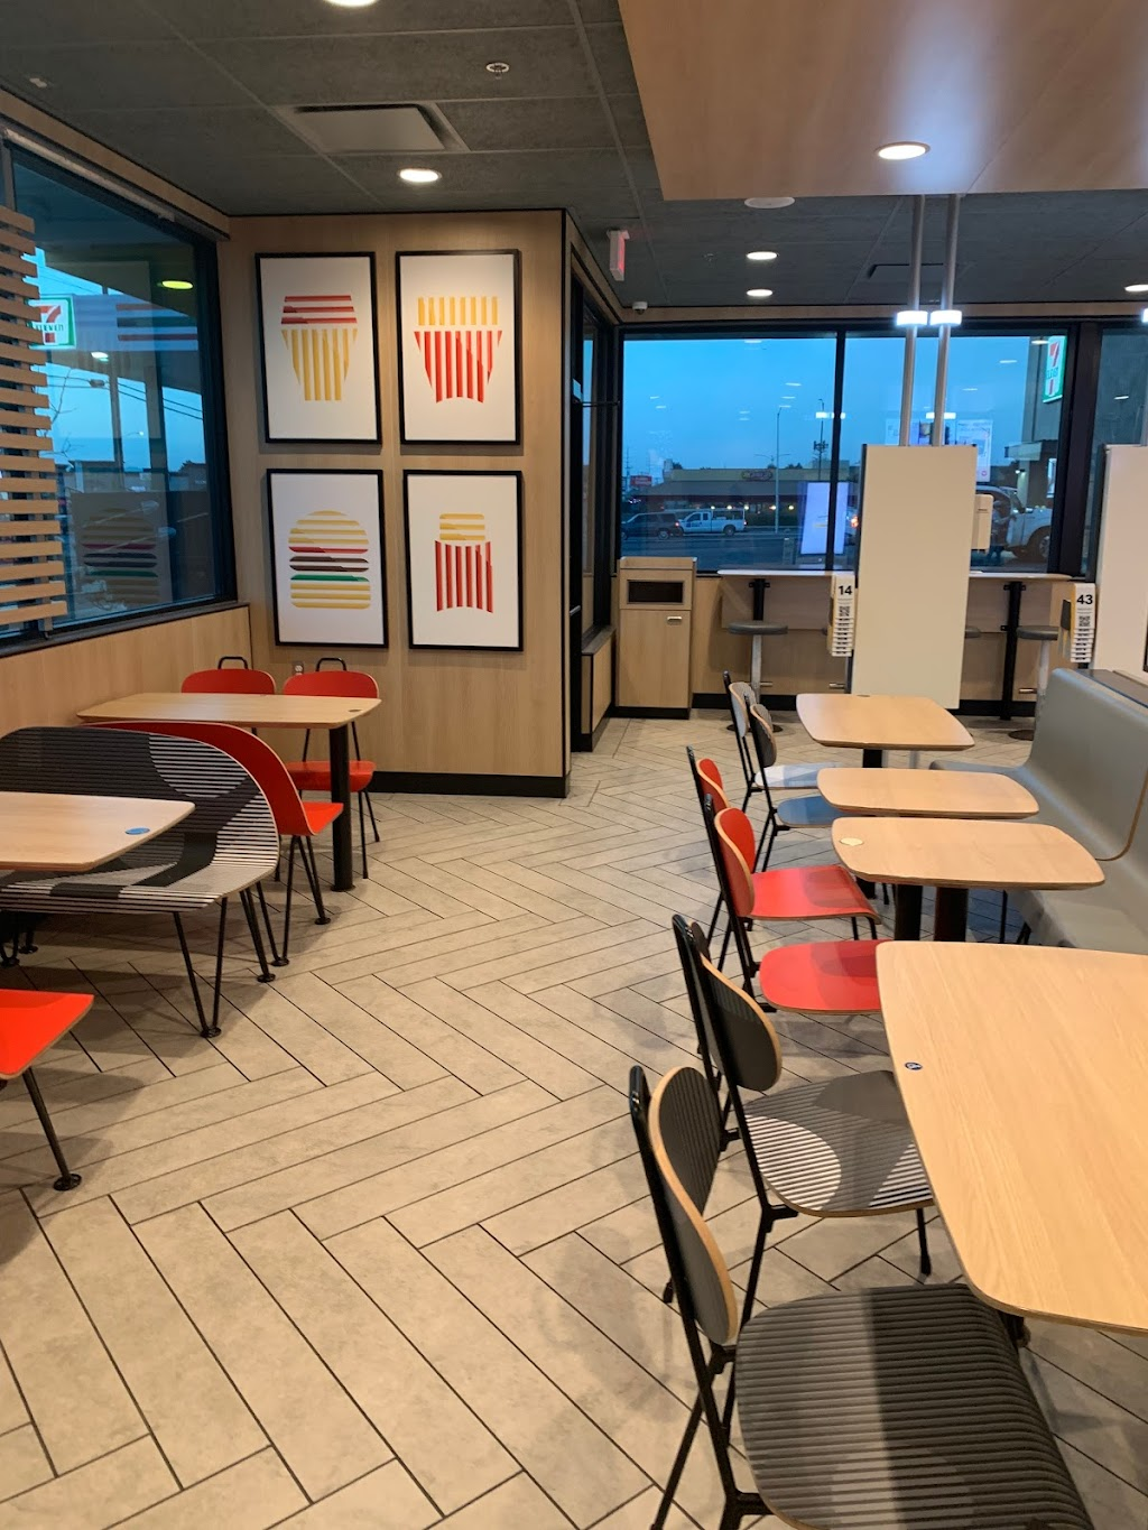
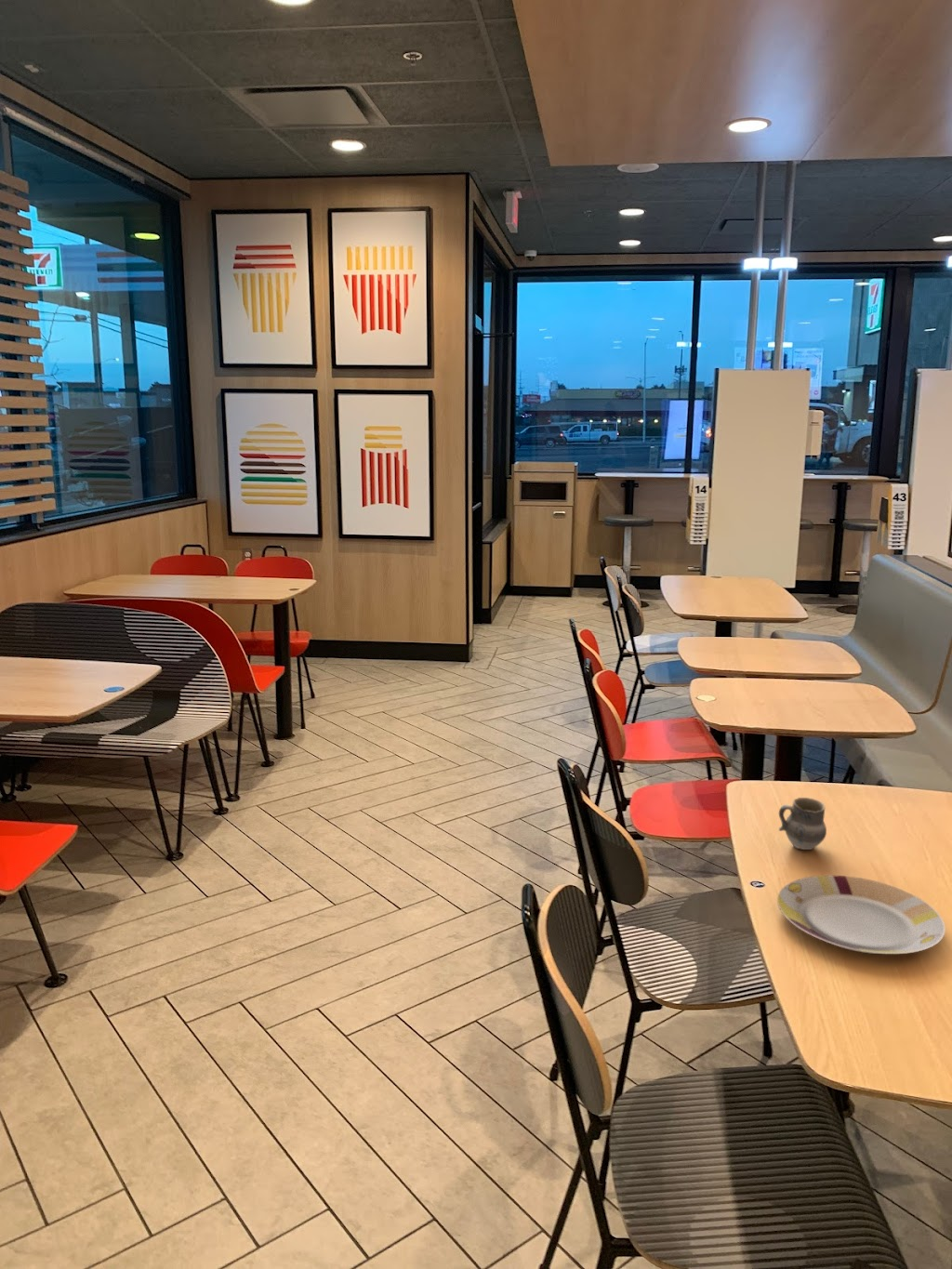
+ plate [776,875,946,955]
+ cup [778,797,827,851]
